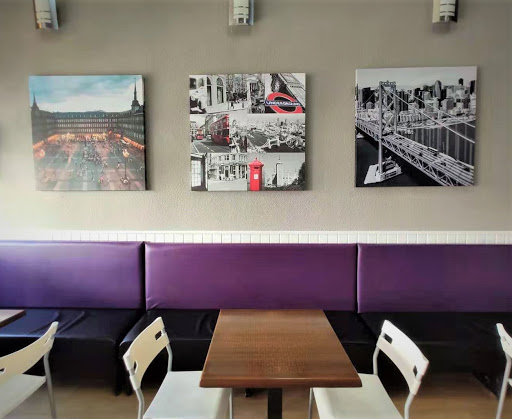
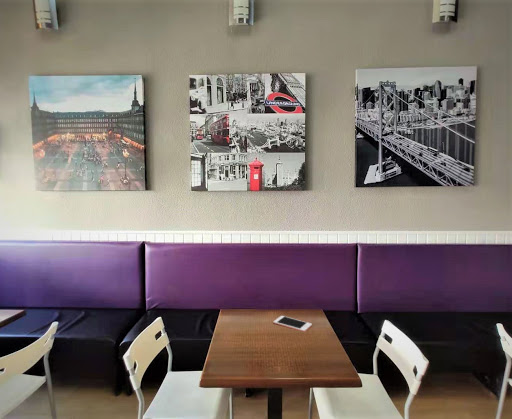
+ cell phone [273,315,313,333]
